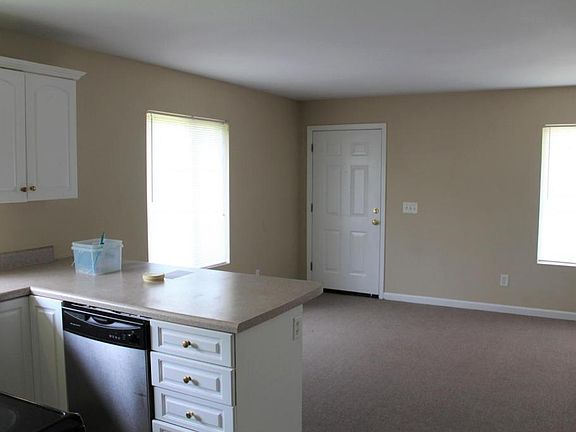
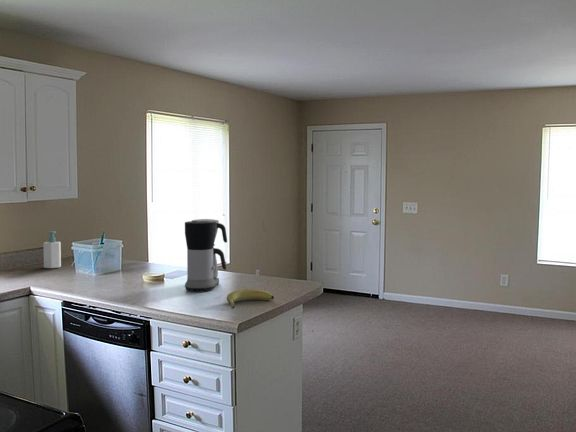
+ coffee maker [184,218,228,292]
+ soap bottle [42,230,62,269]
+ banana [226,288,275,309]
